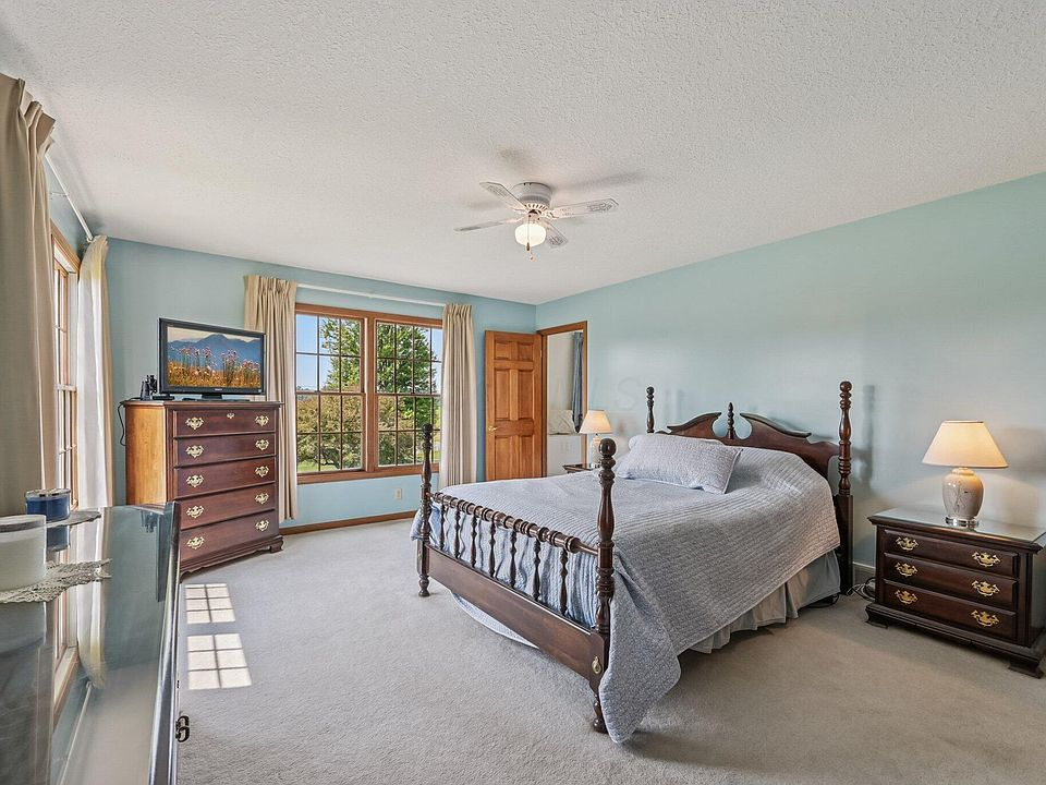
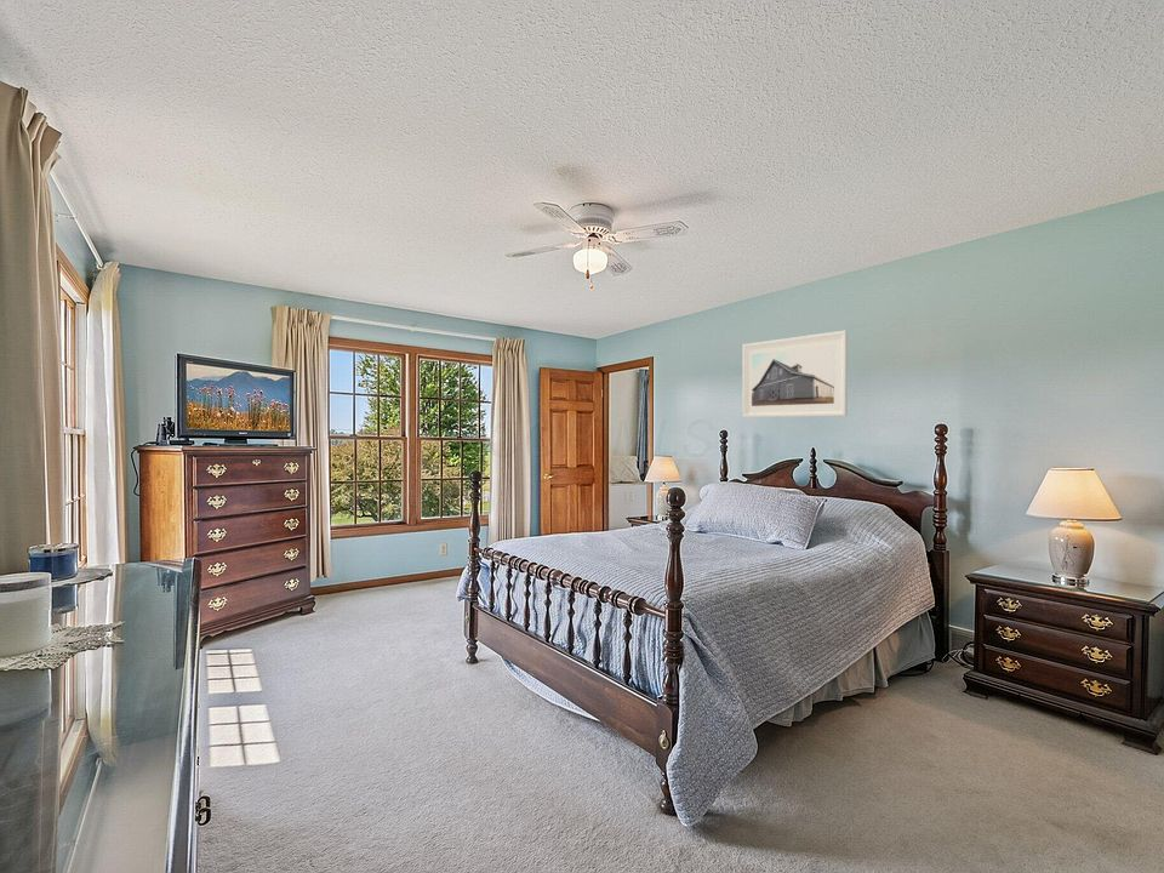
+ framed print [741,330,849,418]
